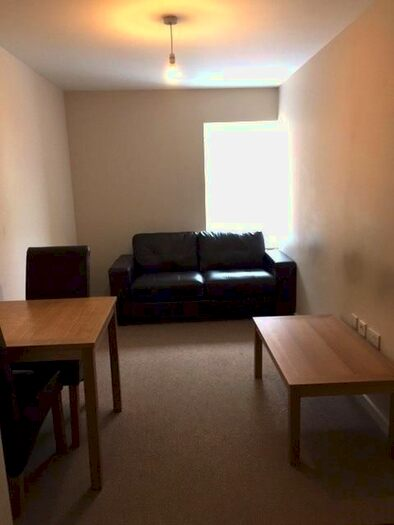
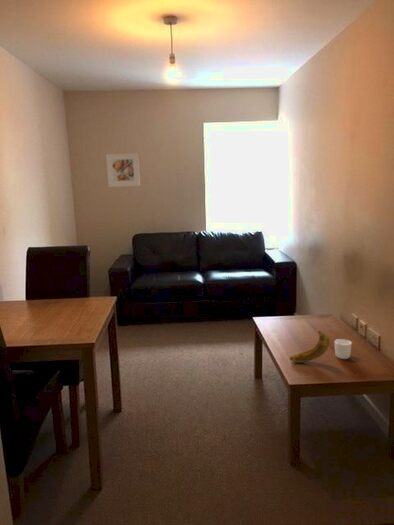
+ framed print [105,152,141,188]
+ mug [334,338,353,360]
+ banana [289,330,331,364]
